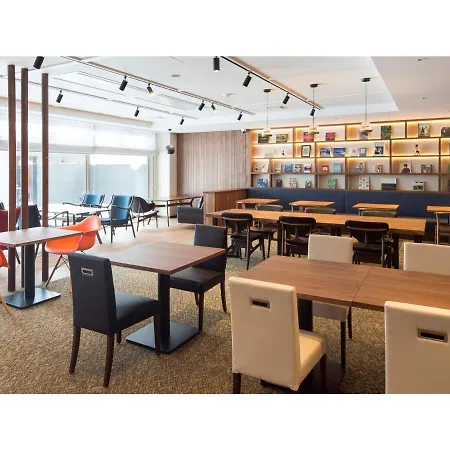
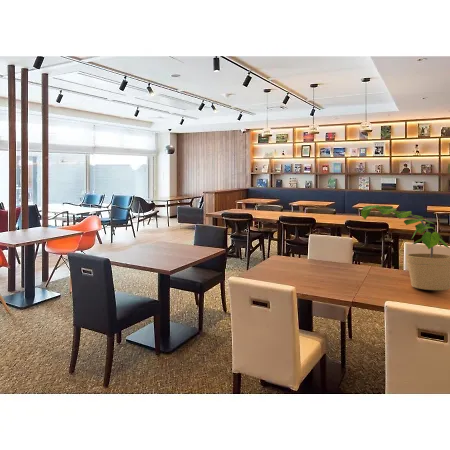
+ potted plant [360,204,450,291]
